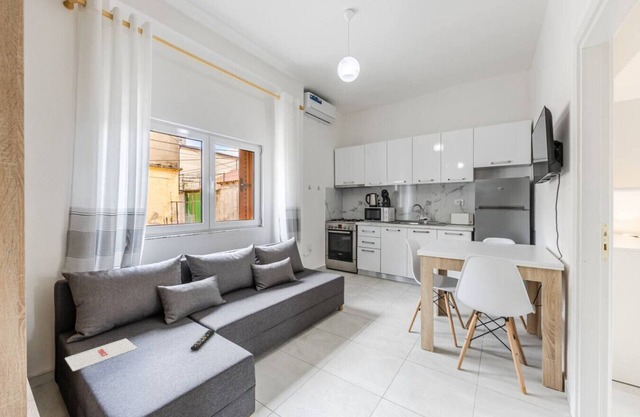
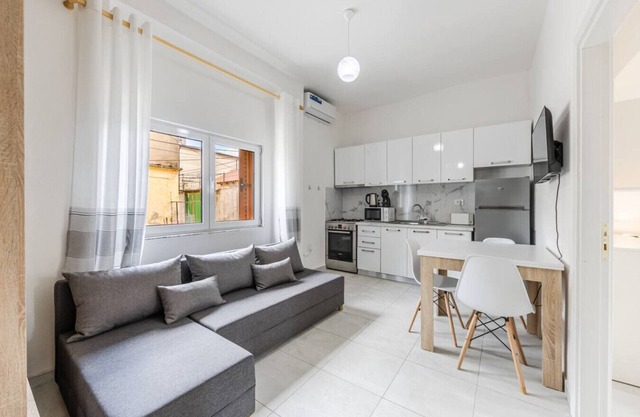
- remote control [190,329,216,351]
- magazine [64,337,138,372]
